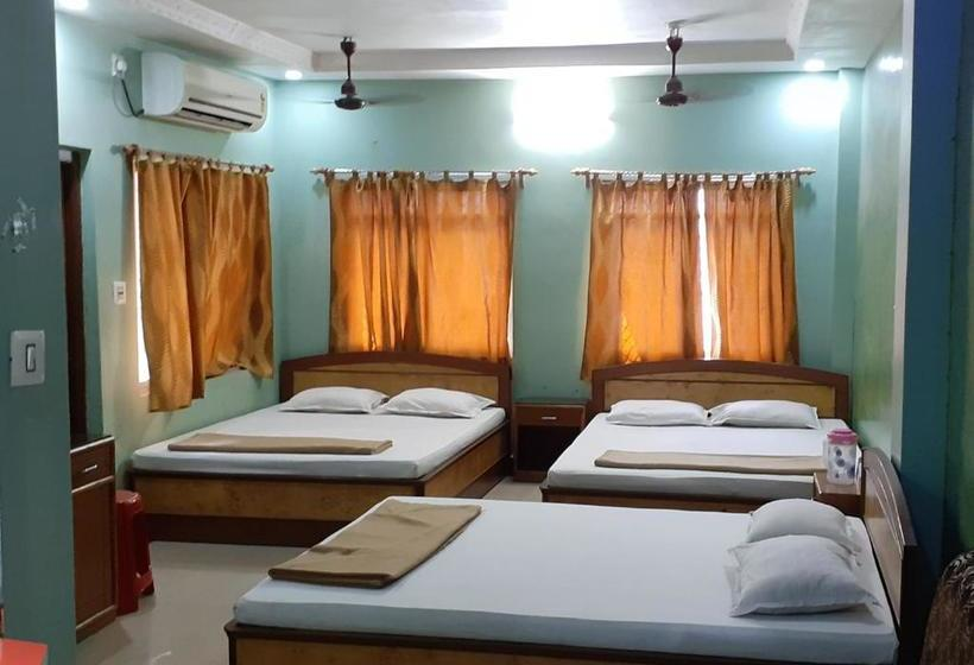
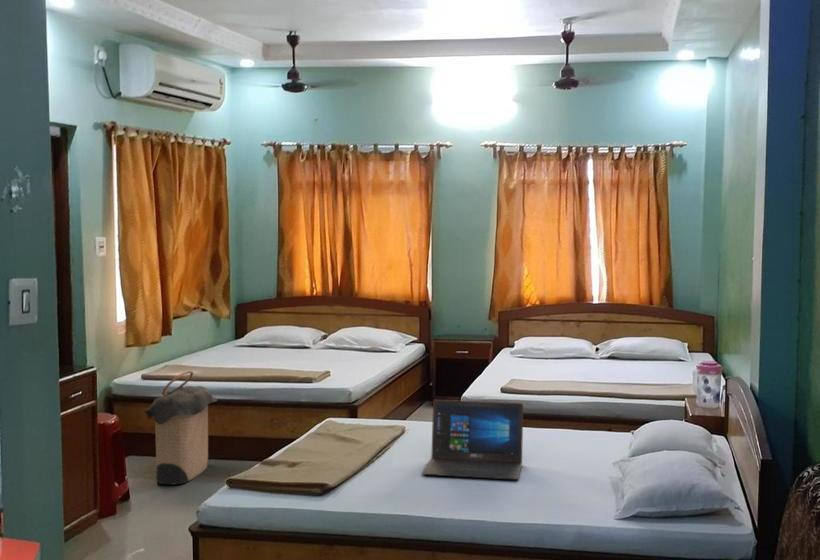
+ laundry hamper [143,369,219,486]
+ laptop [421,399,524,481]
